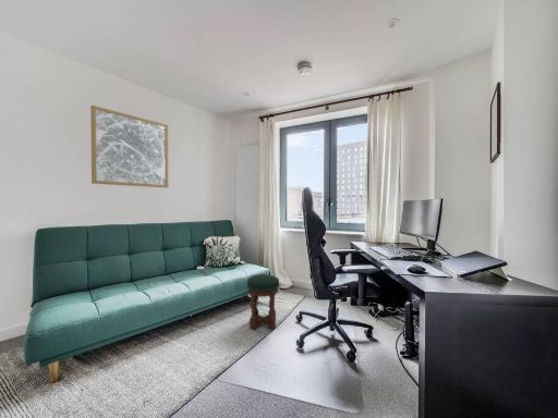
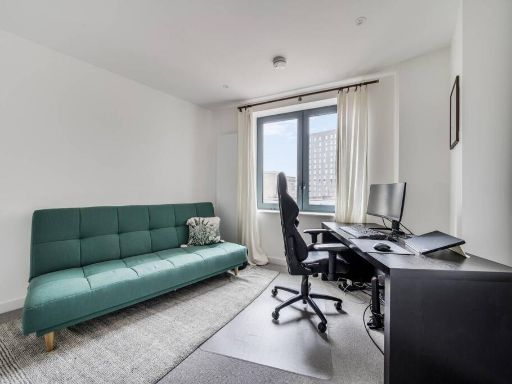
- wall art [89,104,169,188]
- stool [246,273,280,331]
